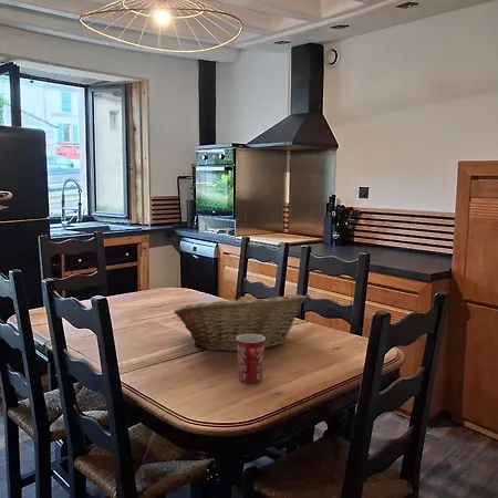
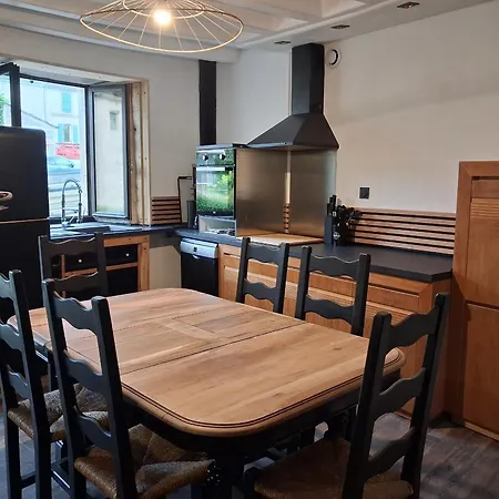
- mug [236,334,266,385]
- fruit basket [173,291,307,353]
